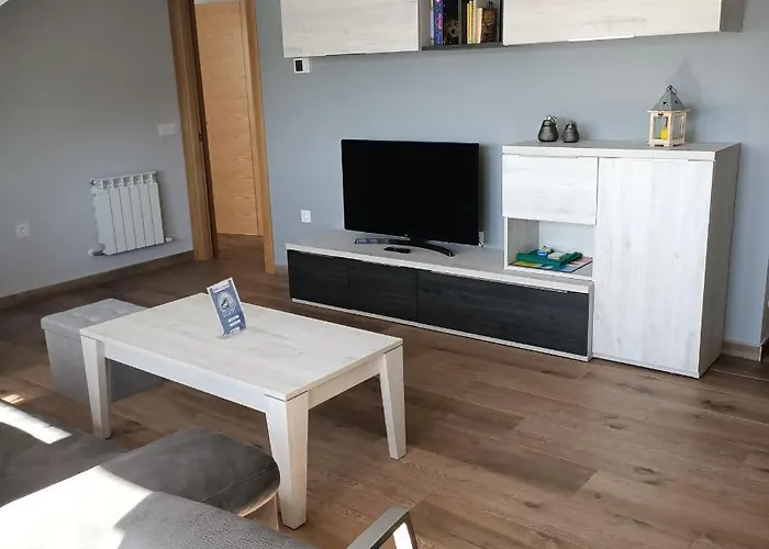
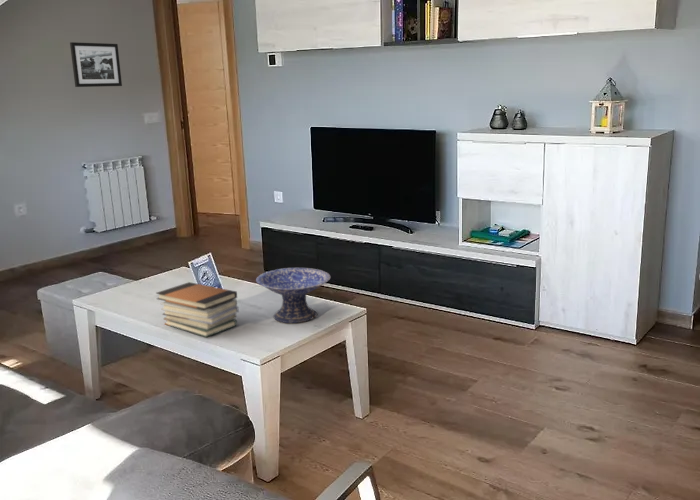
+ book stack [155,281,240,338]
+ picture frame [69,41,123,88]
+ decorative bowl [255,267,332,324]
